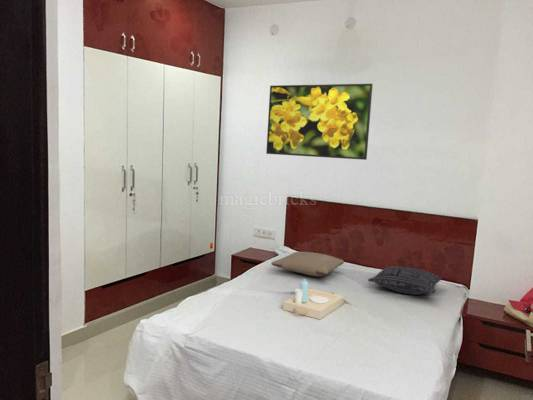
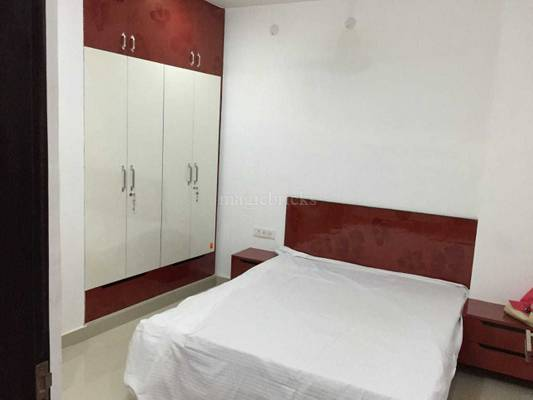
- pillow [270,251,345,277]
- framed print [265,83,374,161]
- pillow [367,265,444,296]
- serving tray [282,278,345,320]
